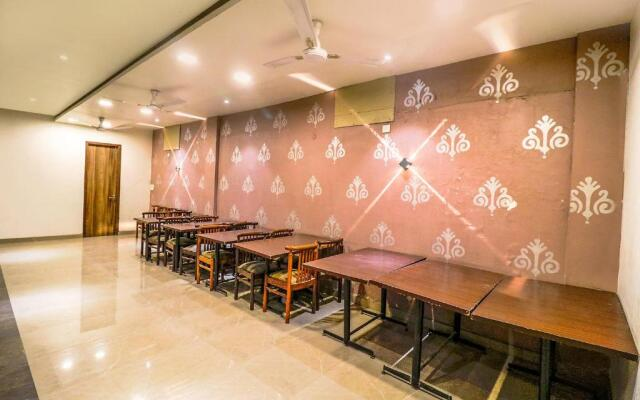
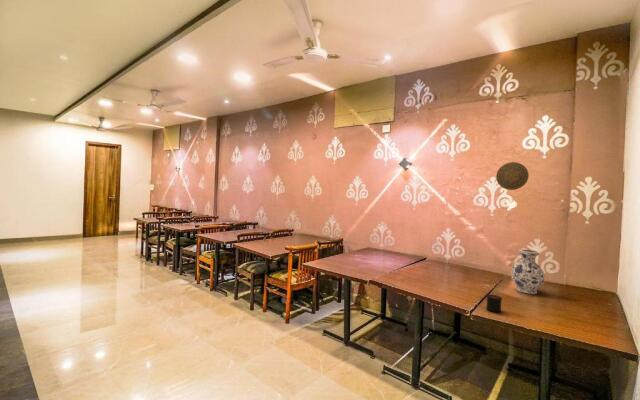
+ candle [485,290,503,313]
+ vase [510,249,546,295]
+ decorative plate [495,161,530,191]
